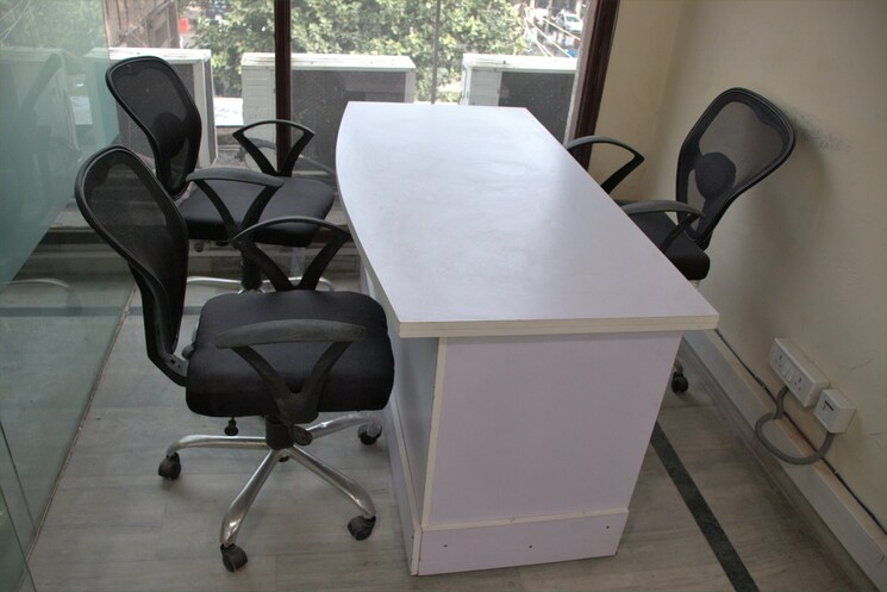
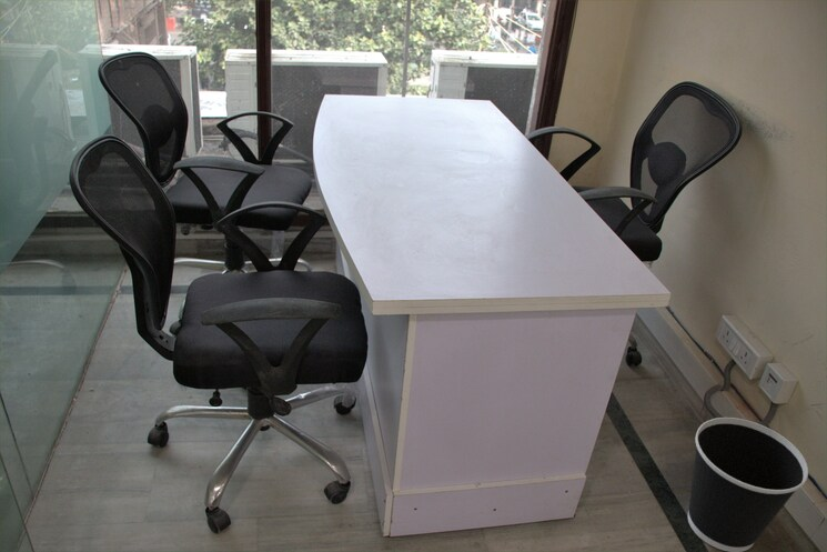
+ wastebasket [687,416,809,552]
